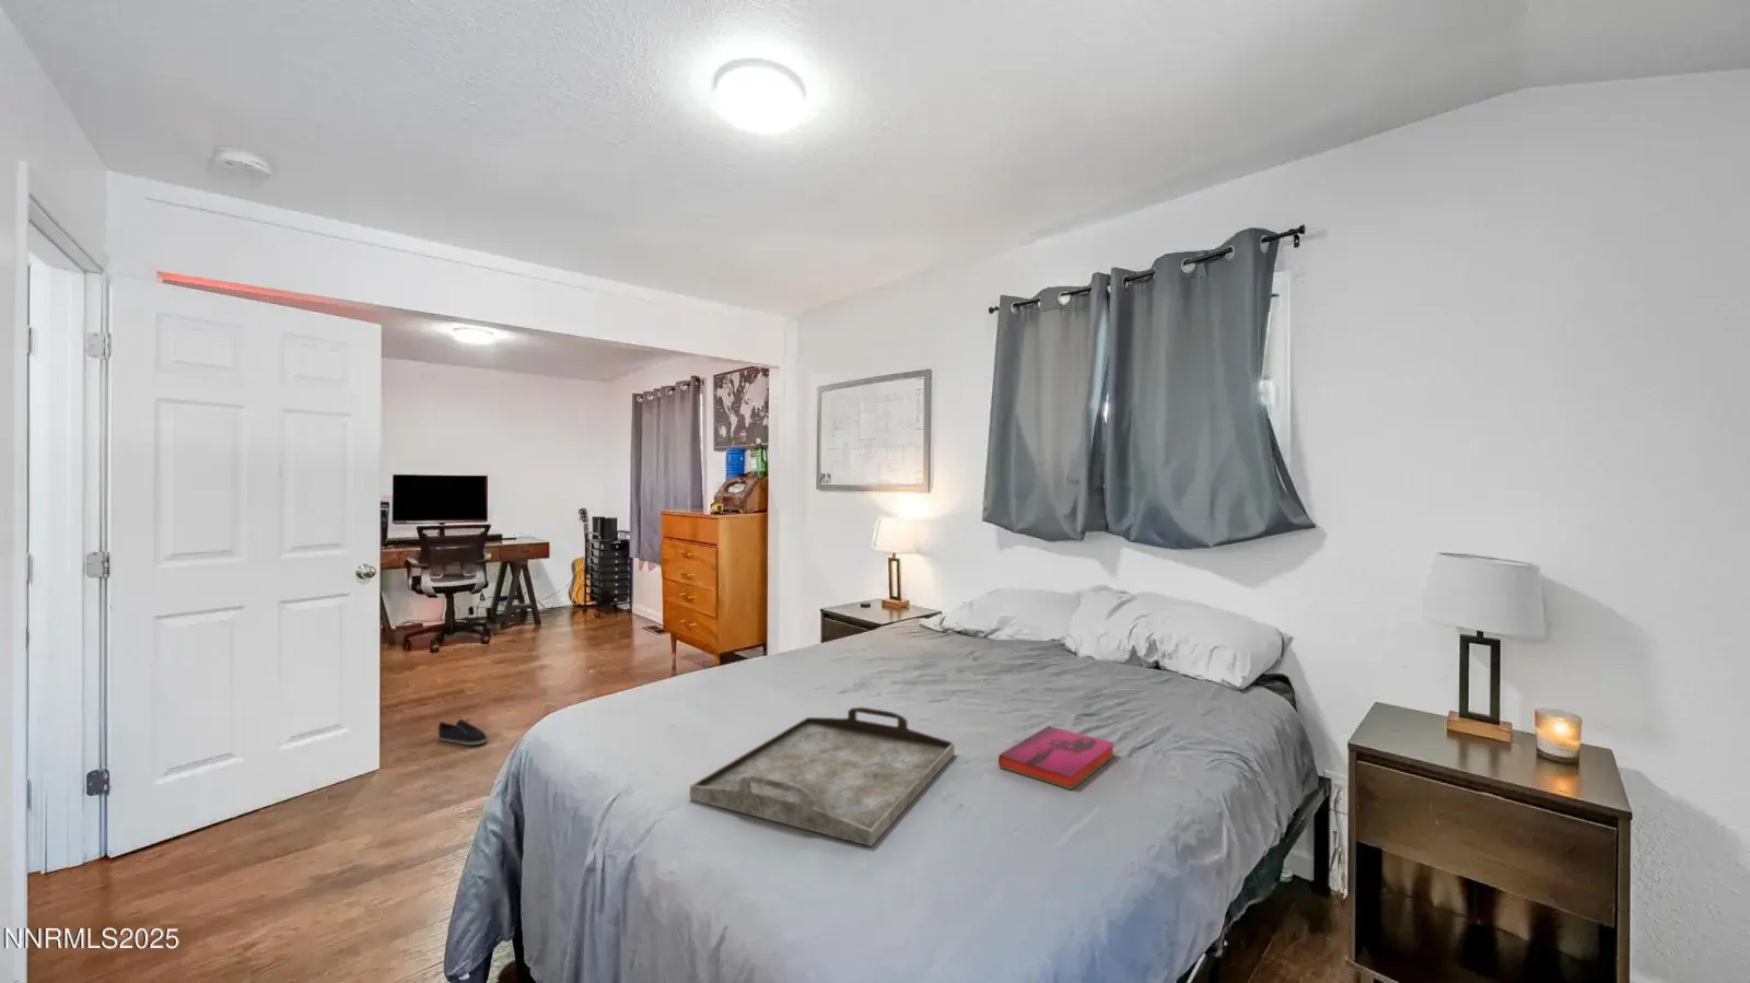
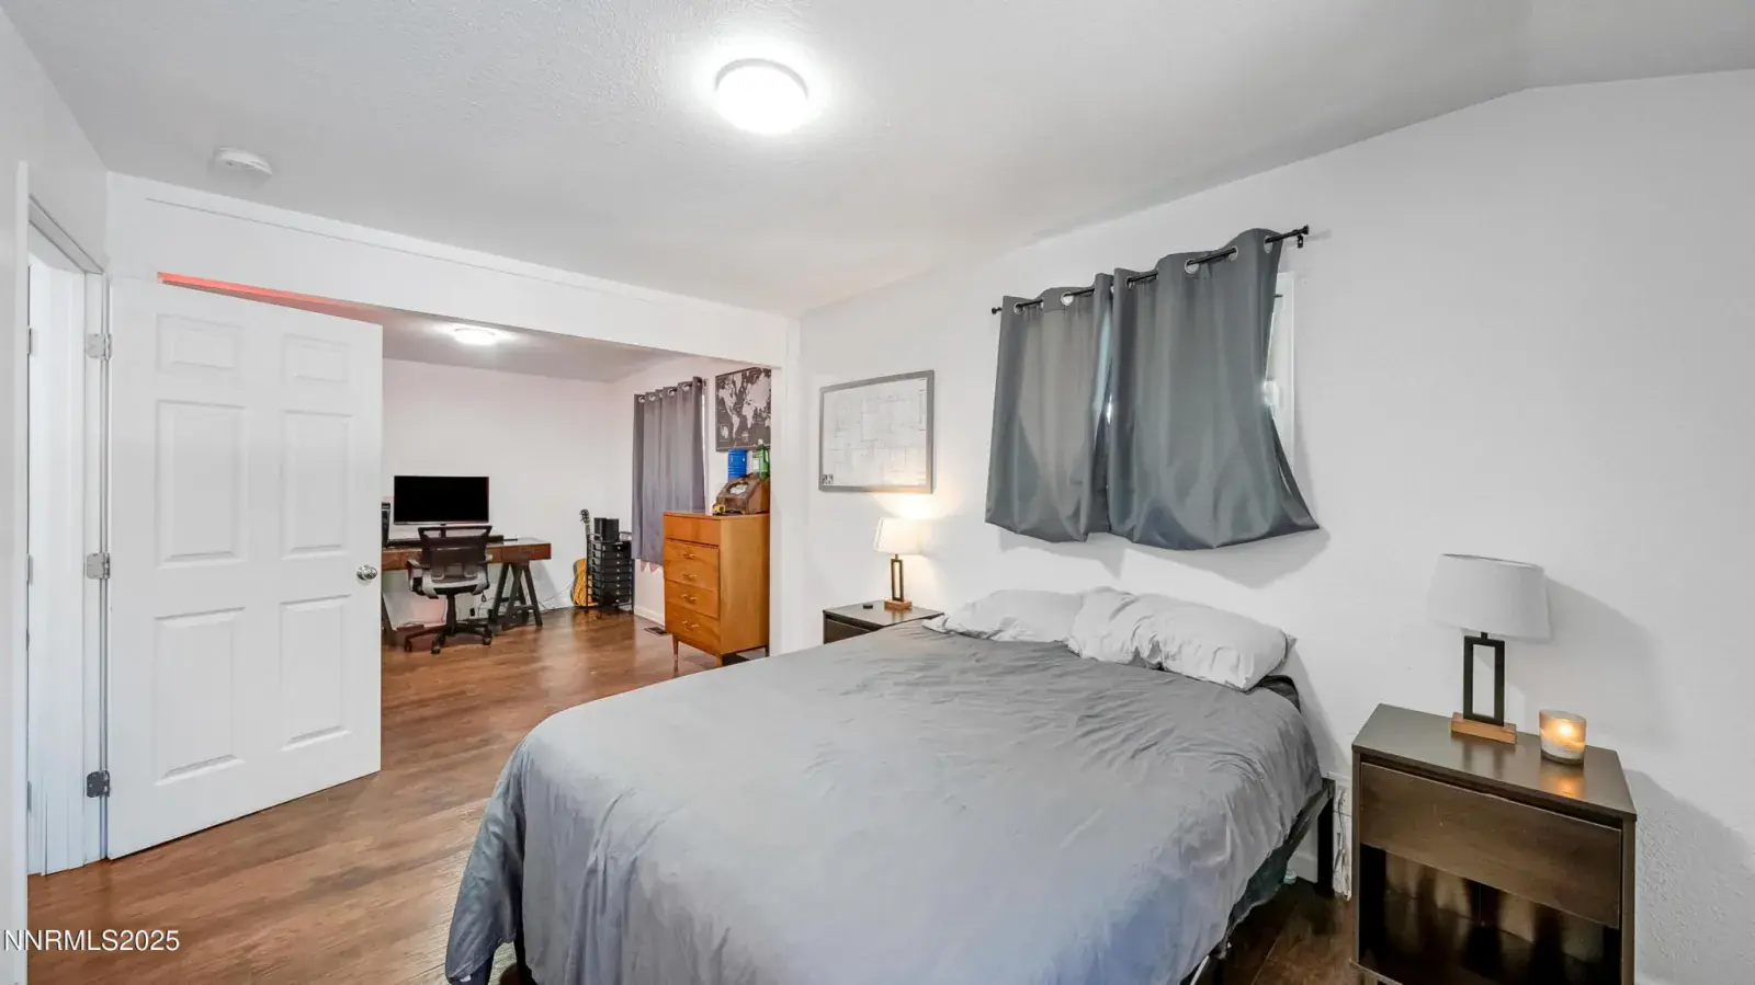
- serving tray [689,707,956,847]
- shoe [438,719,488,746]
- hardback book [998,725,1117,791]
